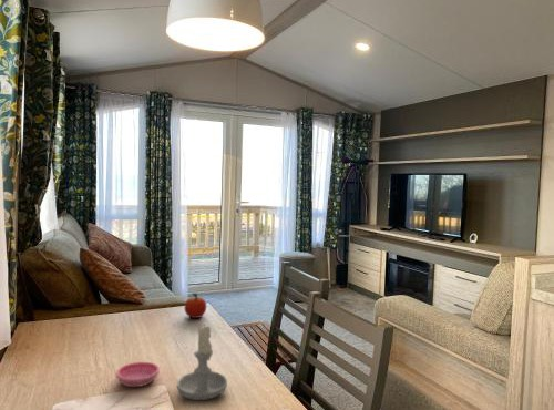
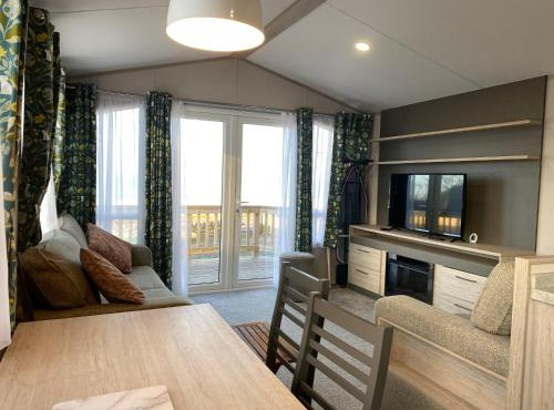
- saucer [115,361,161,388]
- fruit [184,291,207,319]
- candle [176,321,228,401]
